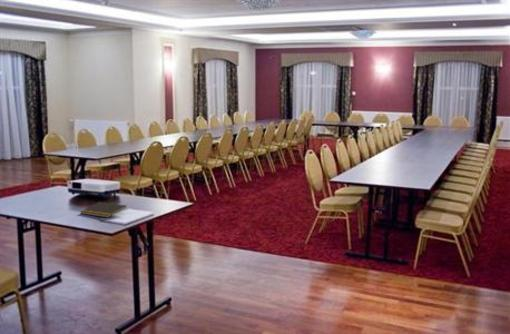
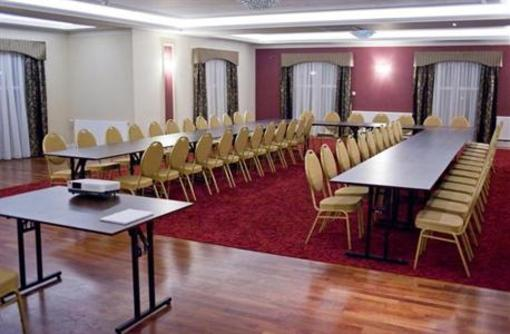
- notepad [79,201,127,219]
